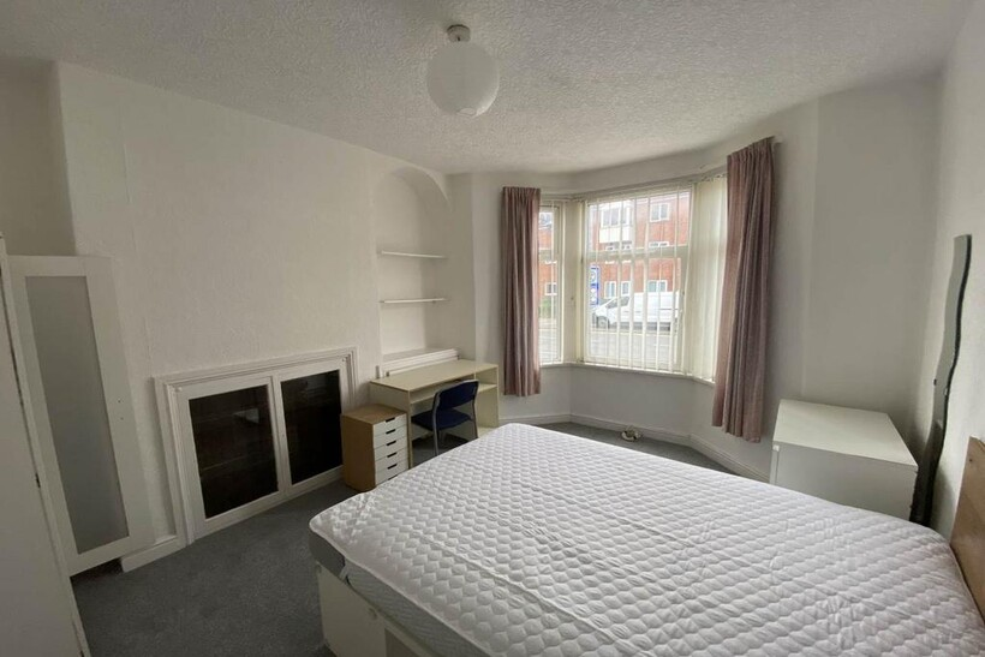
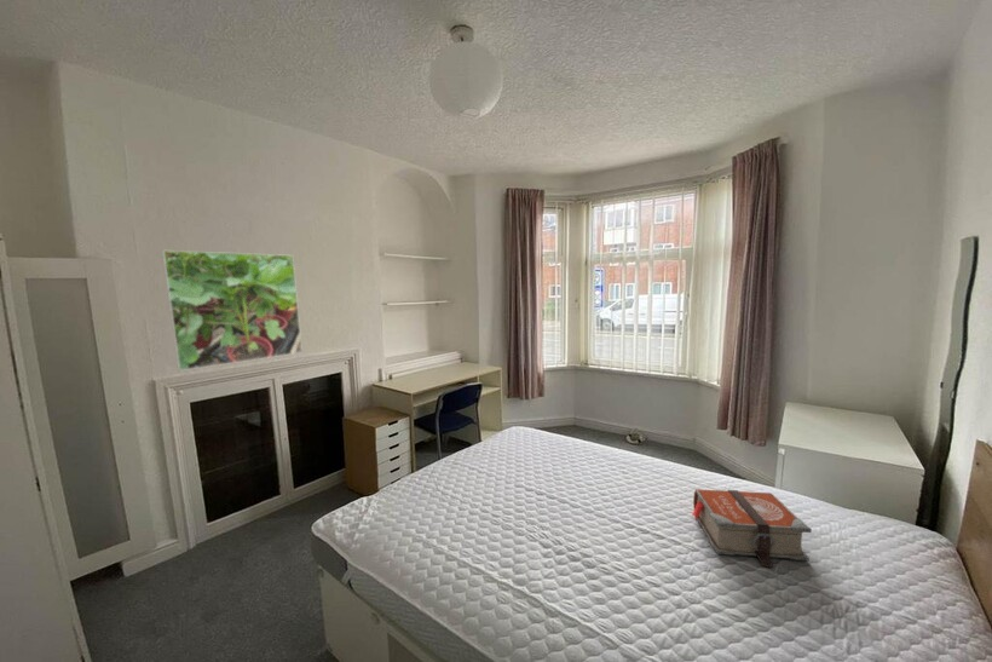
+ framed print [161,249,304,372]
+ bible [691,488,813,569]
